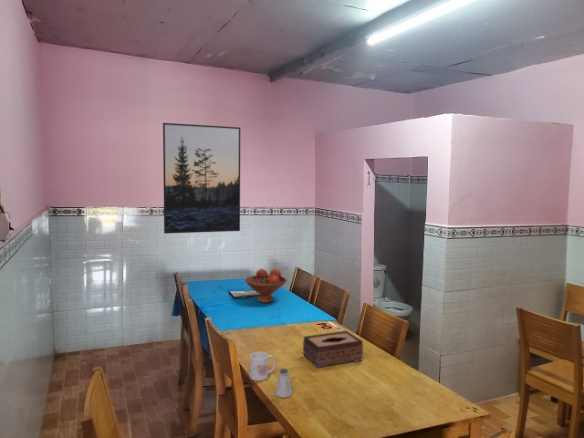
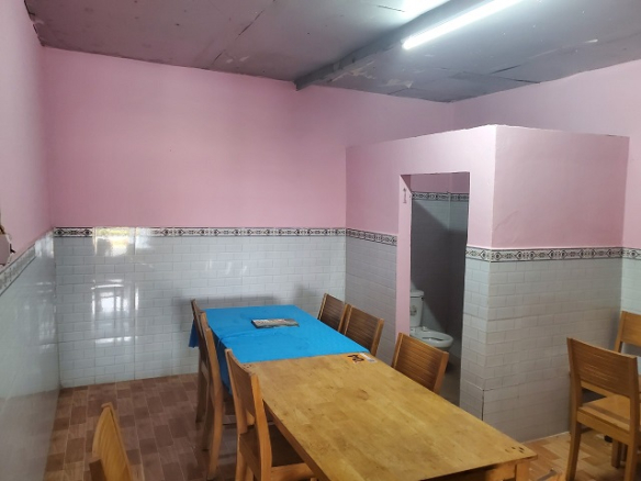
- mug [249,351,276,382]
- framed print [162,122,241,235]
- fruit bowl [244,268,287,304]
- tissue box [302,330,364,369]
- saltshaker [274,368,293,398]
